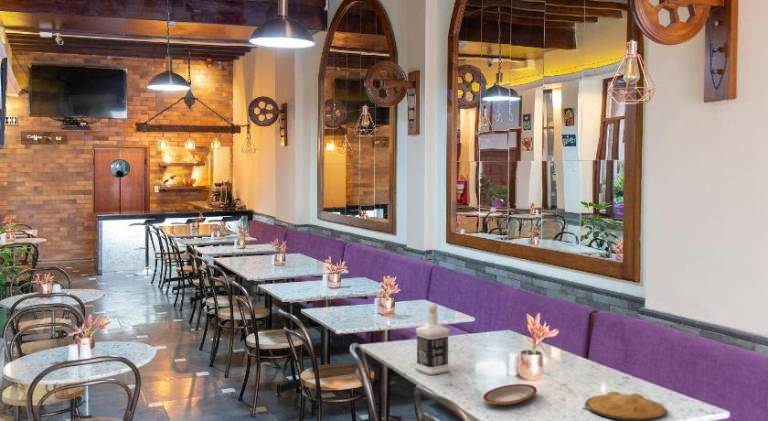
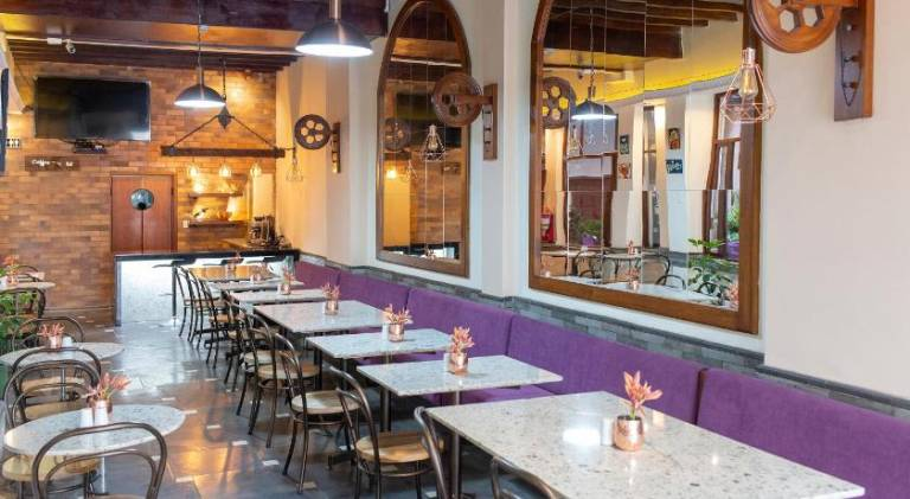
- plate [584,391,668,421]
- bottle [415,303,450,376]
- plate [482,383,538,406]
